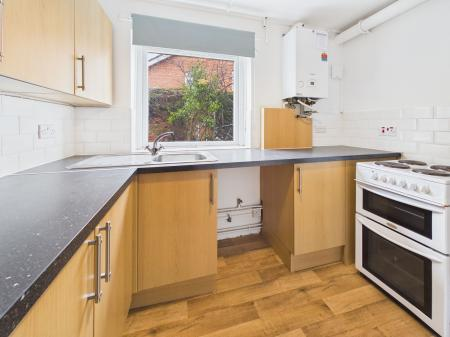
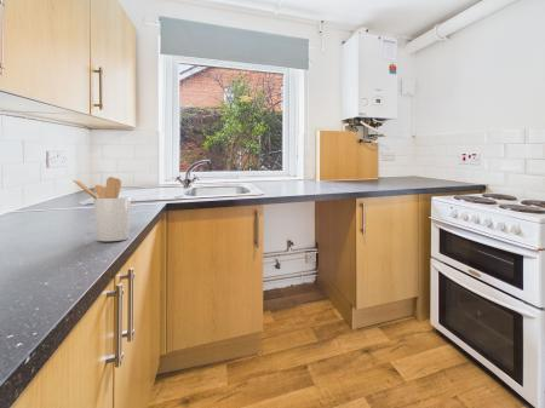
+ utensil holder [71,176,132,242]
